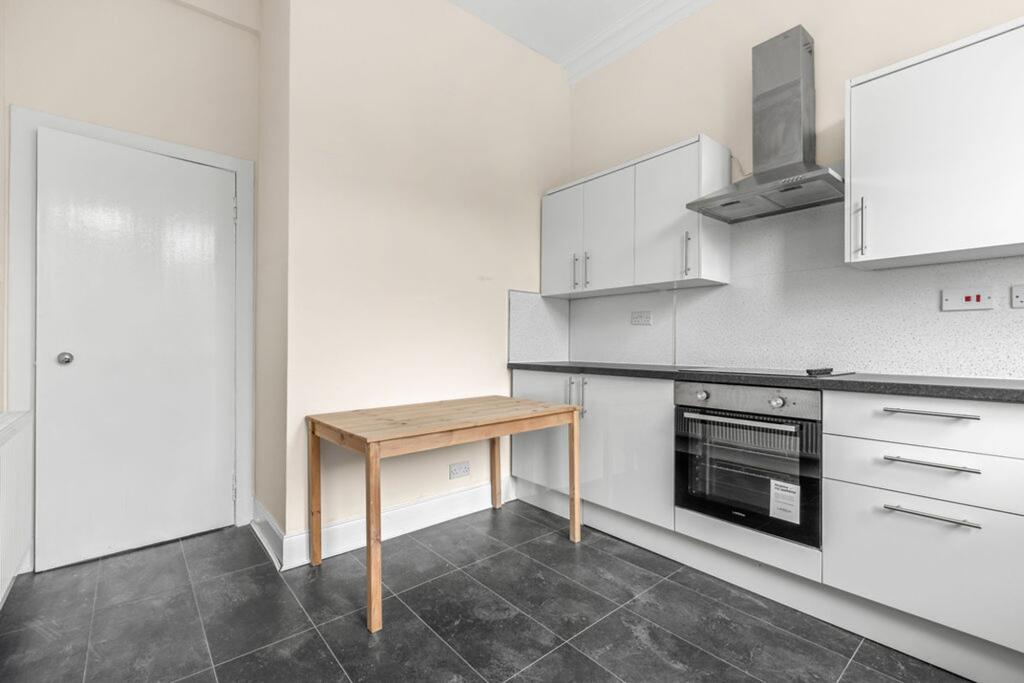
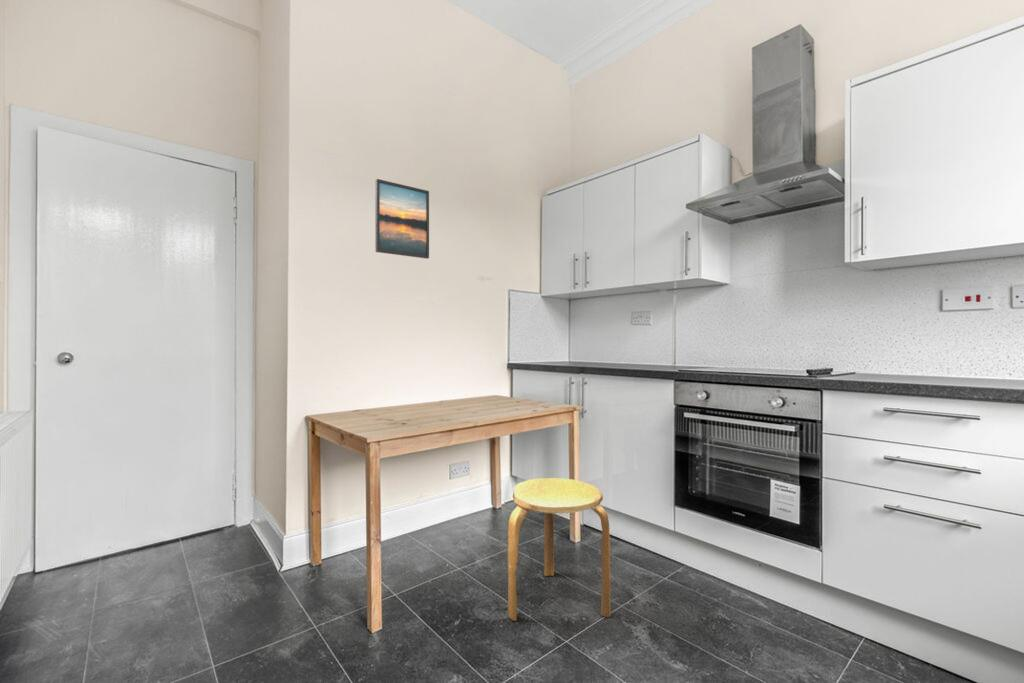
+ stool [507,477,612,622]
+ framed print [374,178,430,260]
